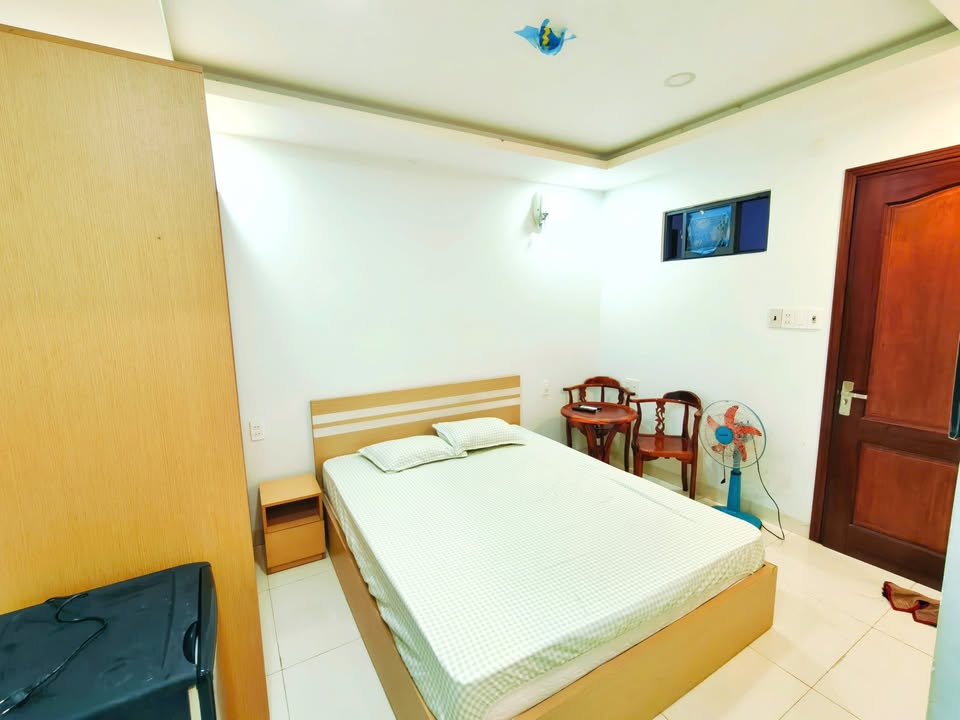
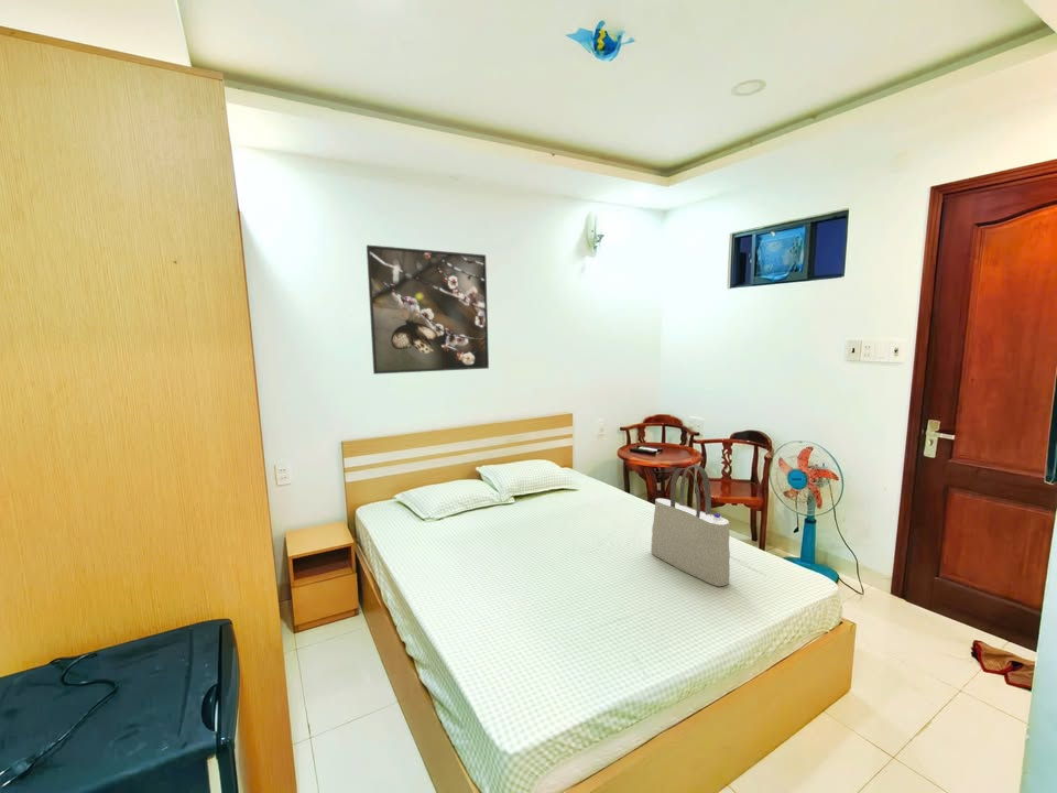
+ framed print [366,245,490,376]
+ tote bag [650,464,731,587]
